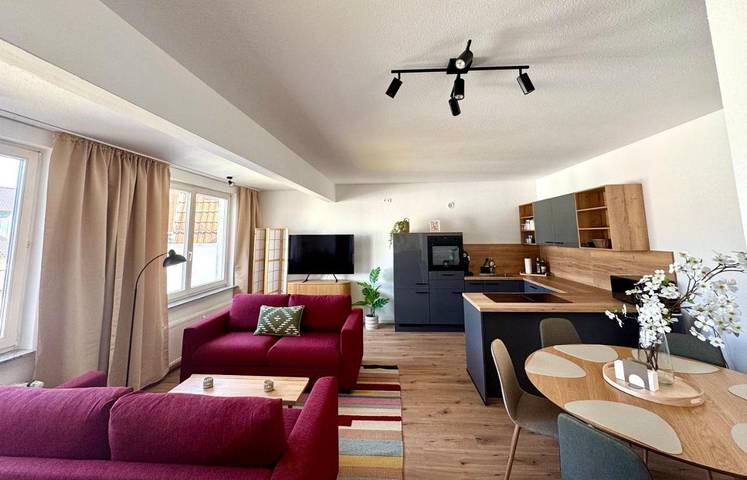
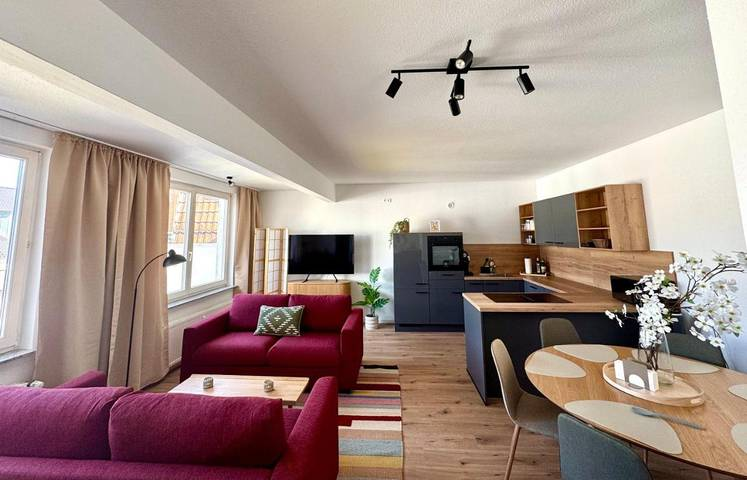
+ spoon [630,406,702,430]
